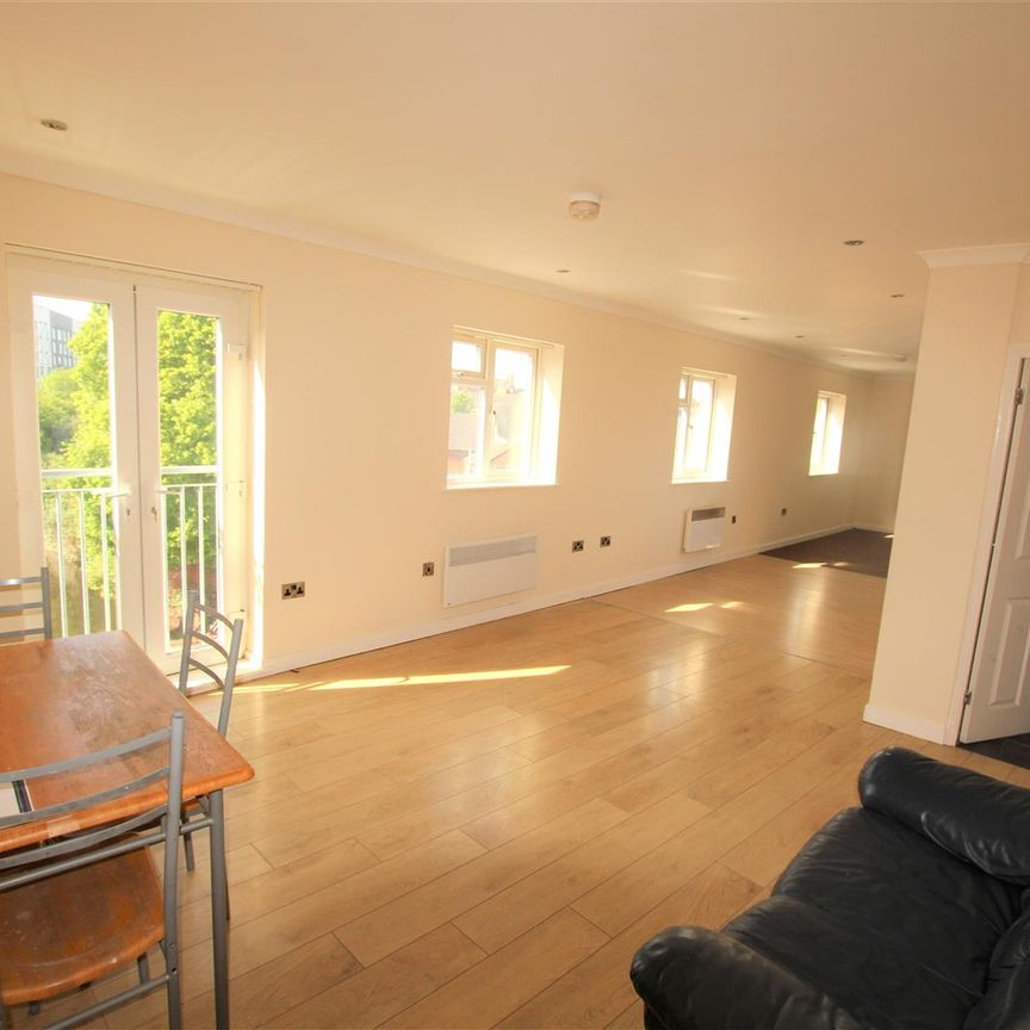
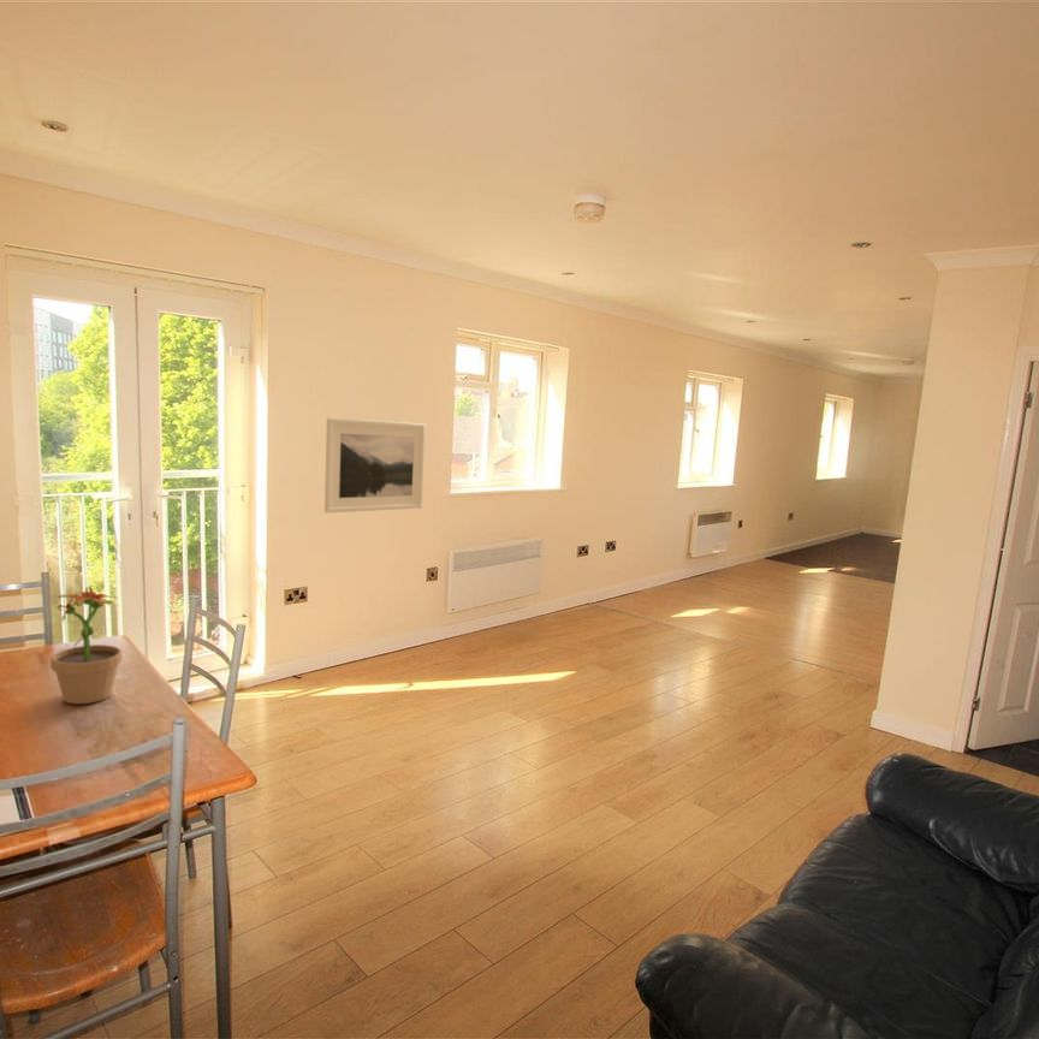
+ potted plant [49,584,123,705]
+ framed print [323,417,427,513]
